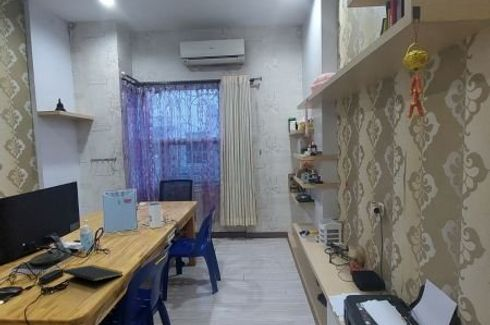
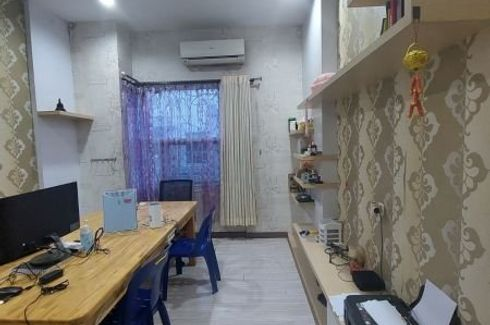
- notepad [61,264,124,289]
